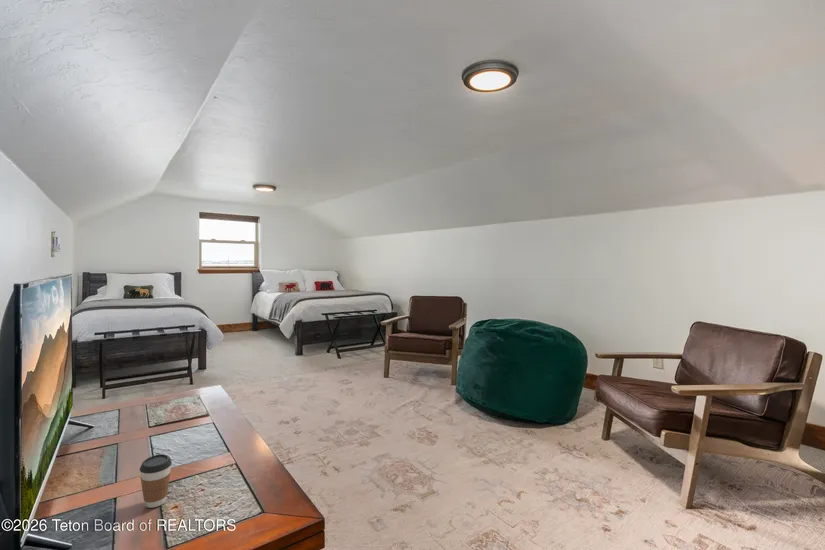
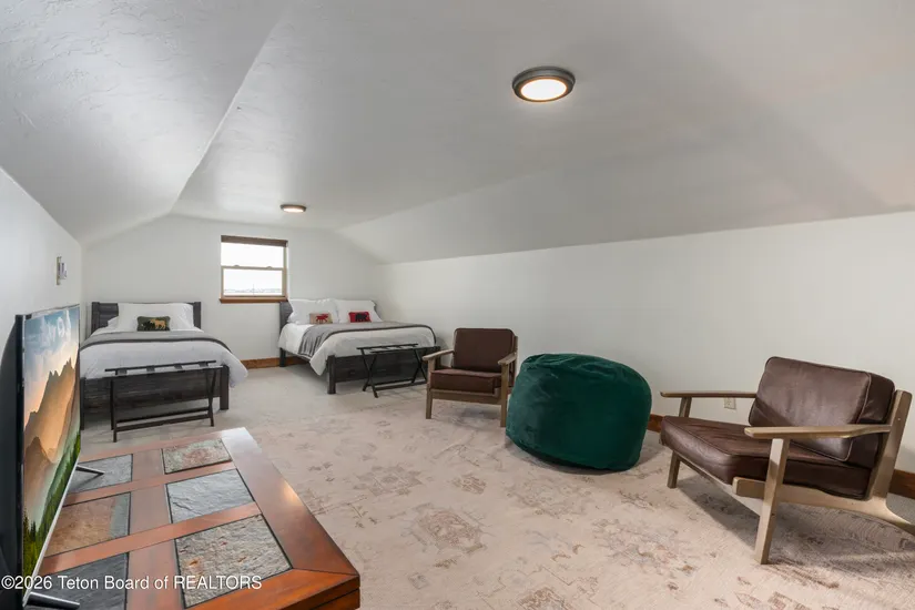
- coffee cup [139,453,173,509]
